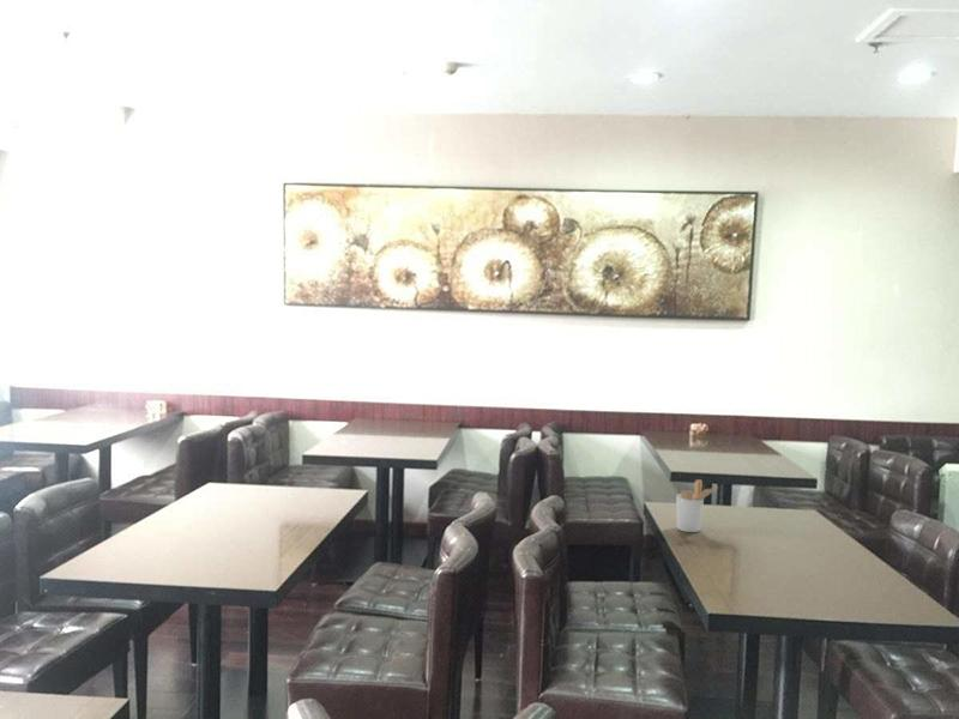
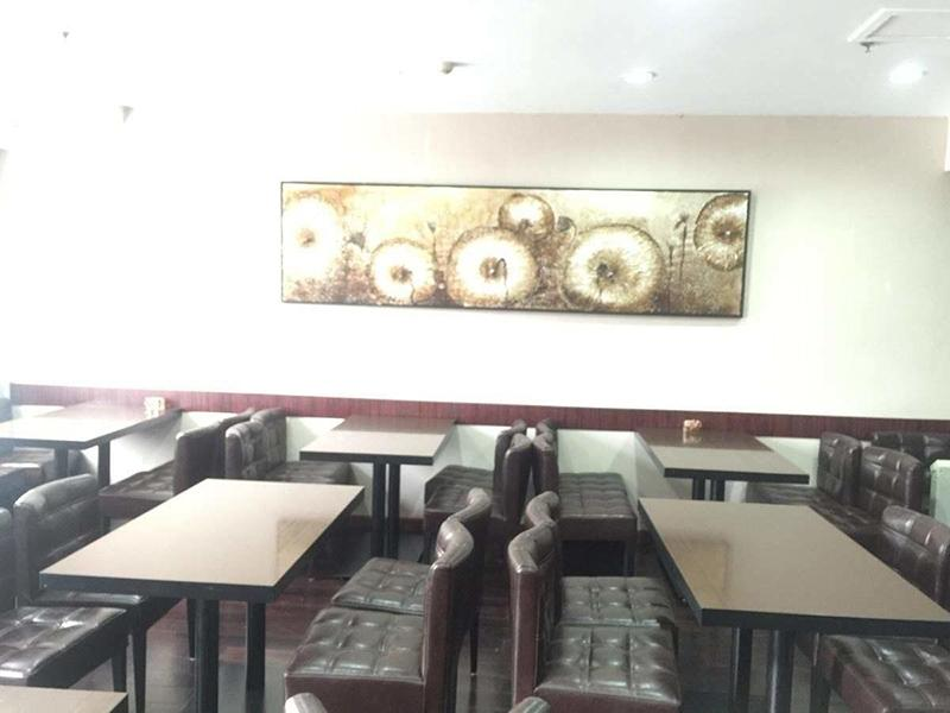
- utensil holder [675,478,719,533]
